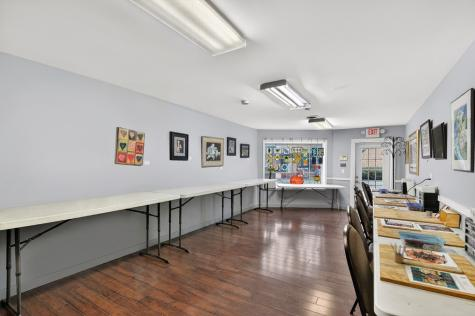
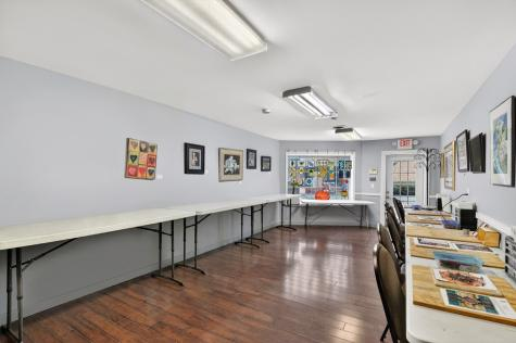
- pencil box [389,242,408,264]
